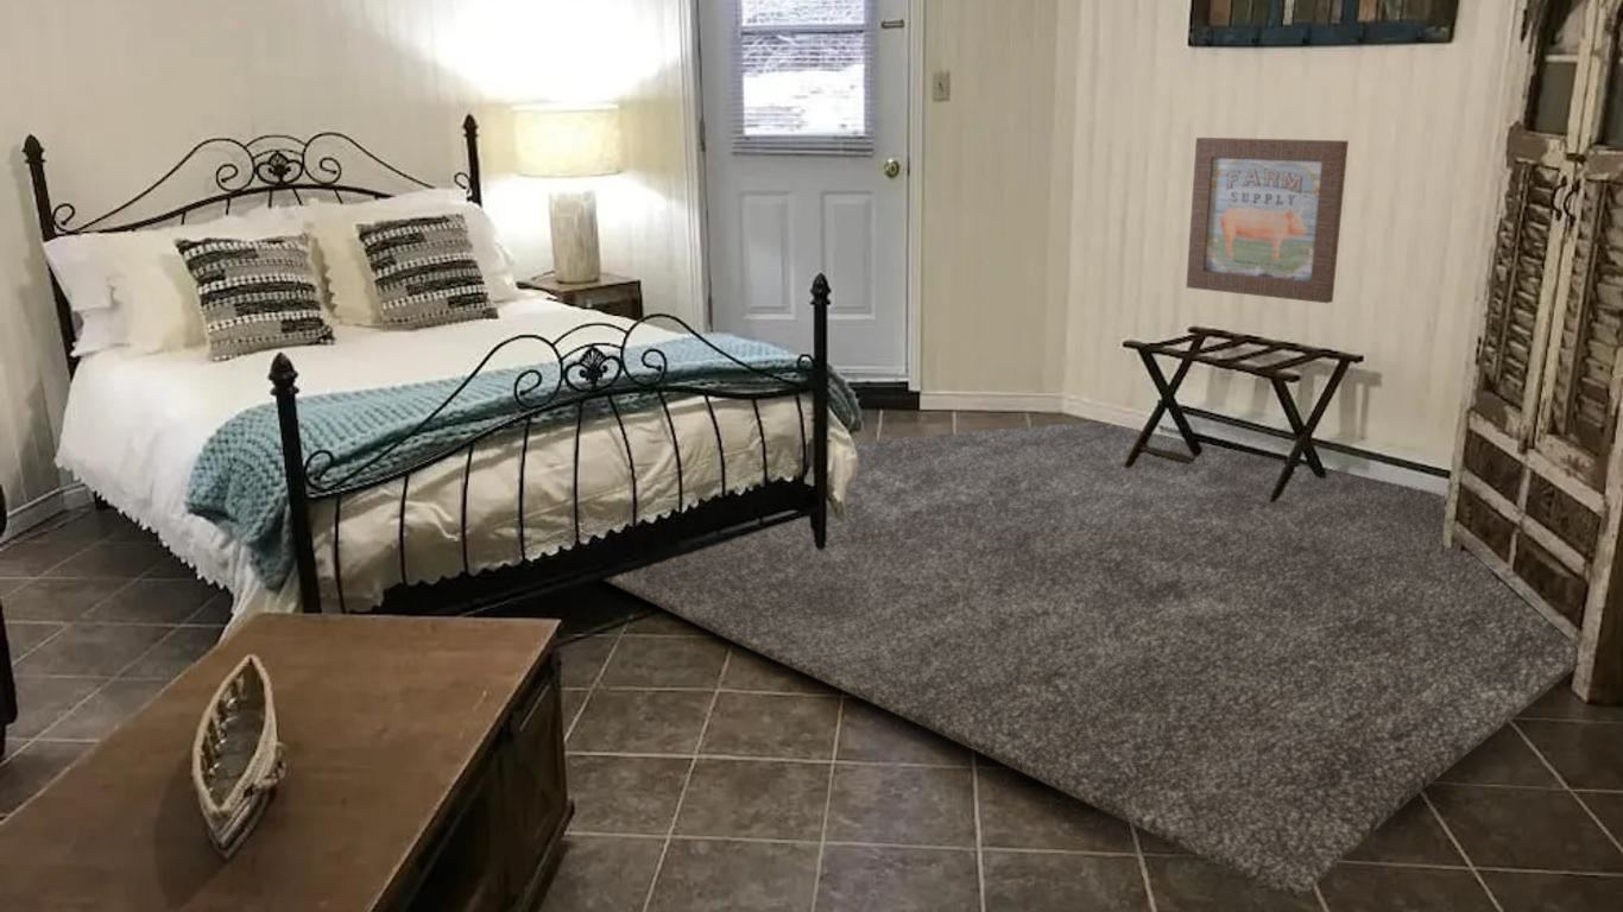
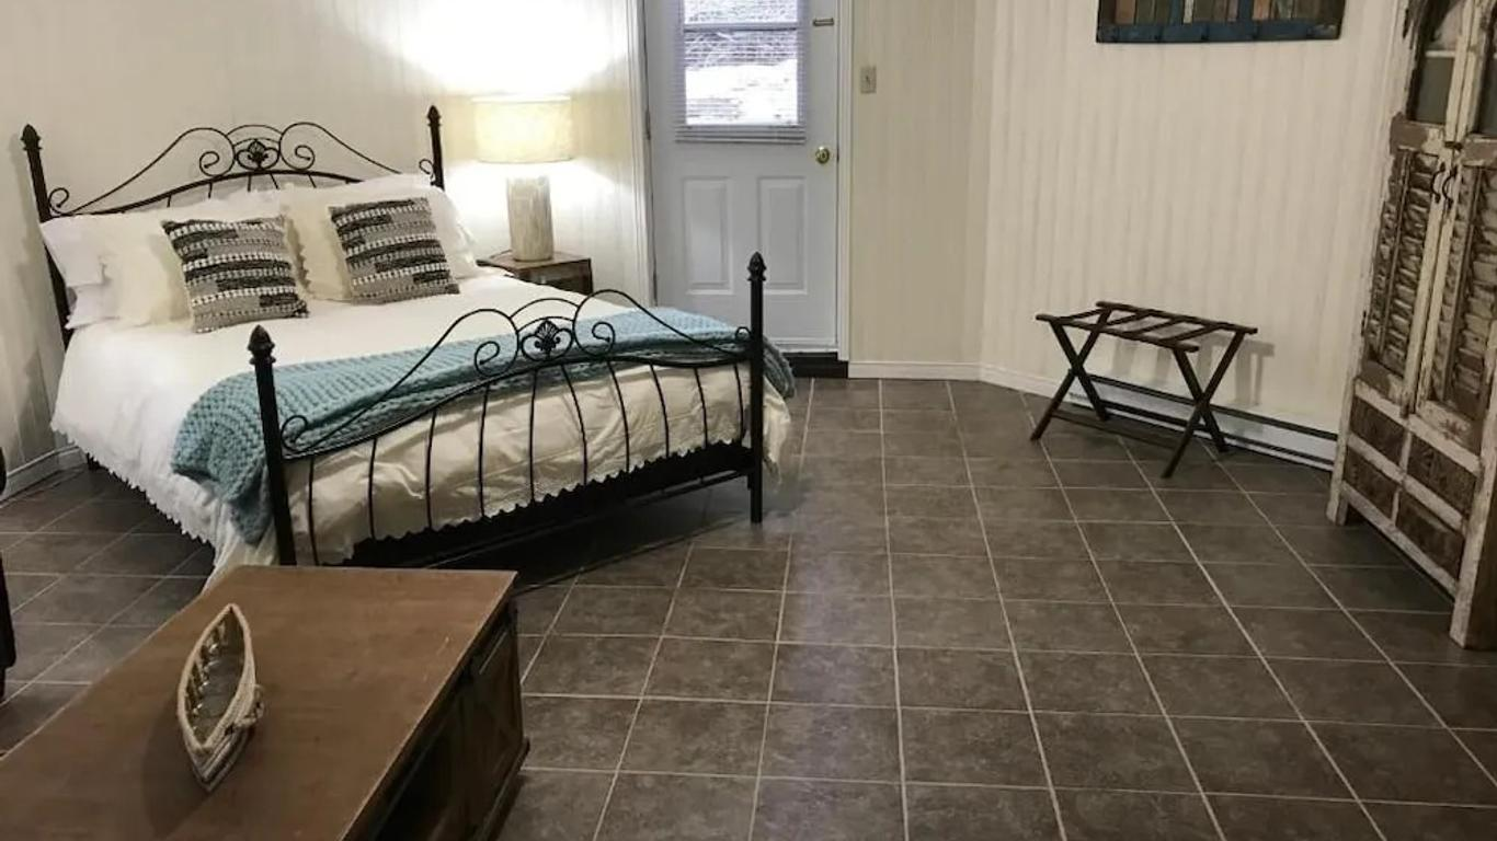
- wall art [1185,137,1350,304]
- rug [602,420,1581,899]
